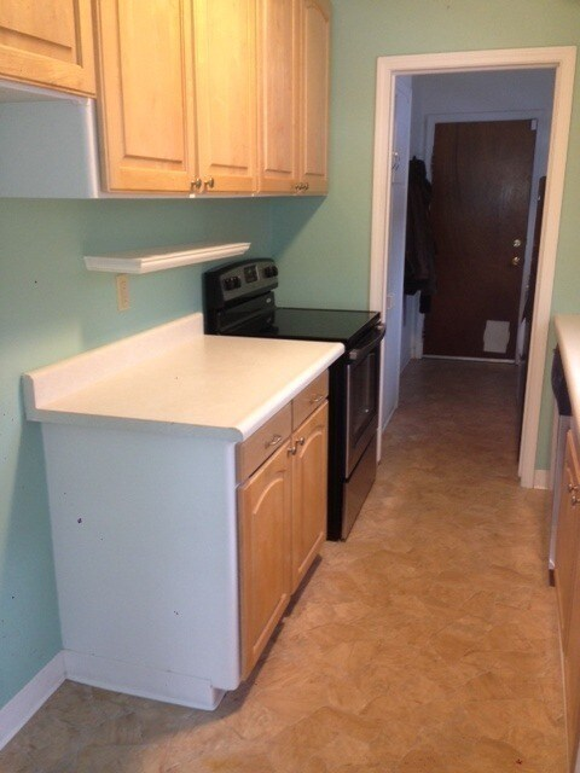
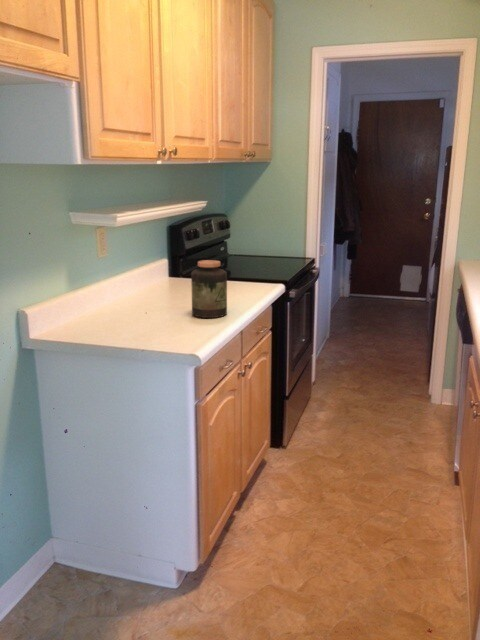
+ jar [190,259,228,319]
